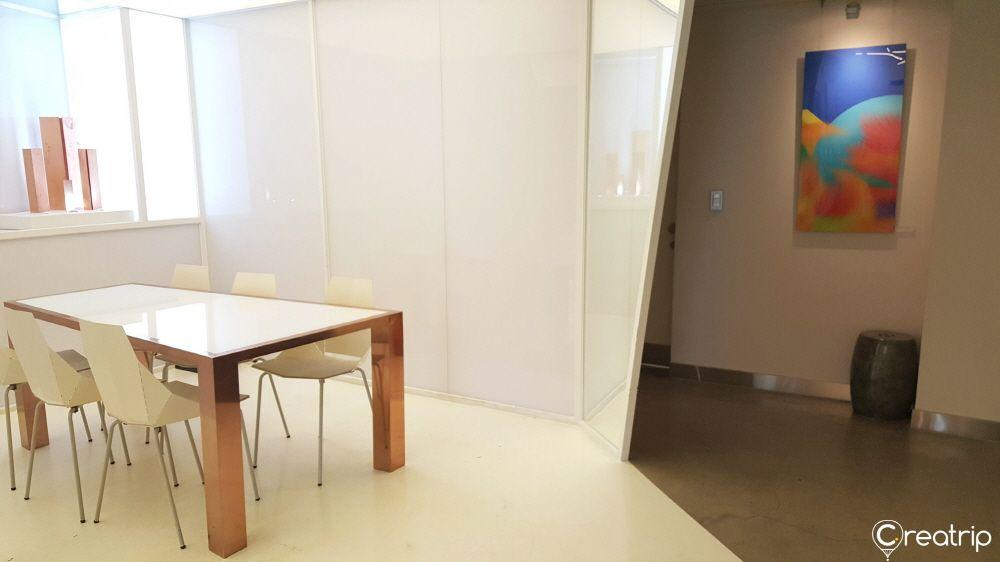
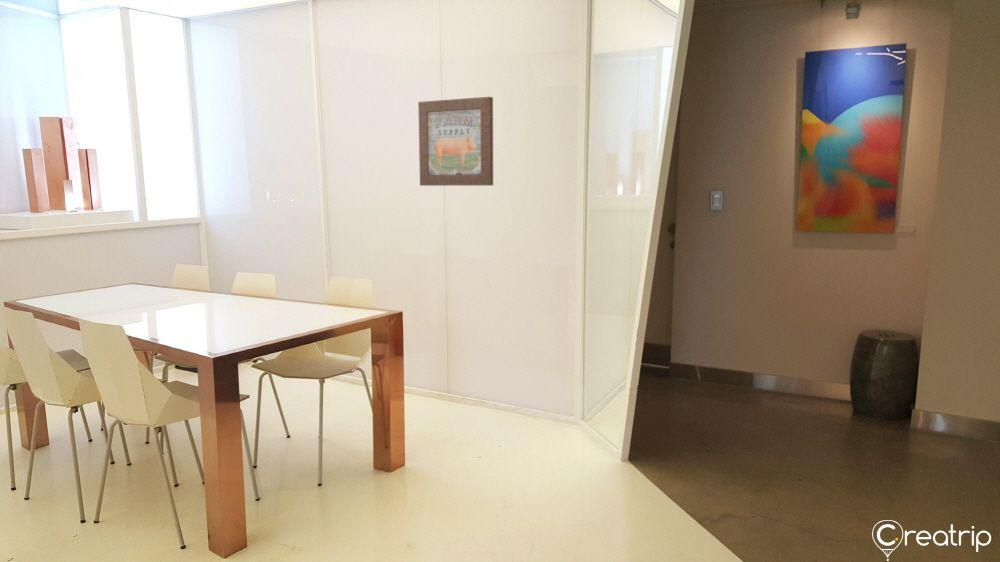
+ wall art [417,96,494,187]
